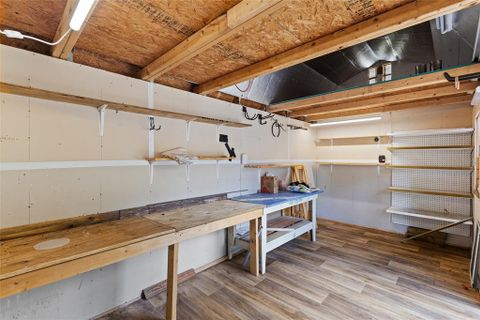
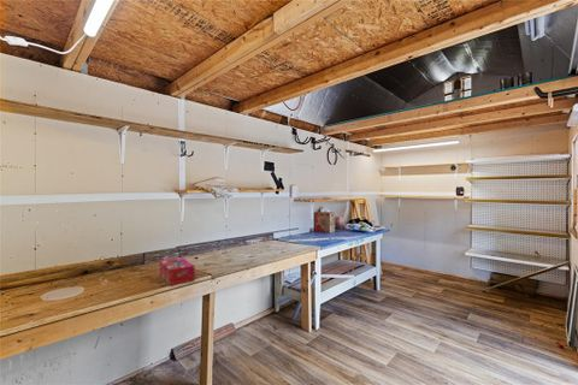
+ tissue box [159,256,195,286]
